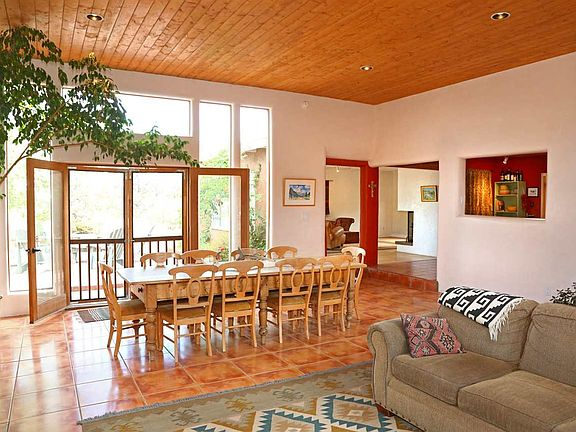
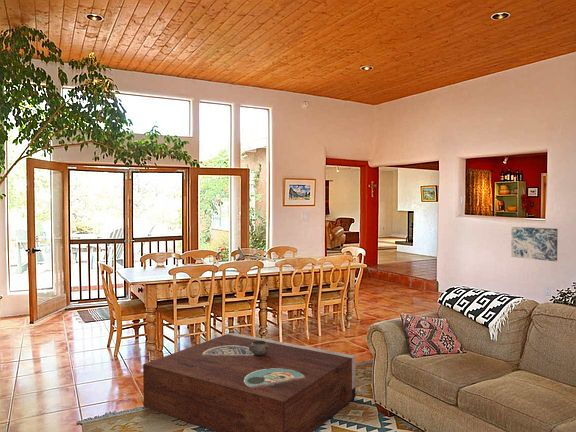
+ decorative bowl [249,340,269,356]
+ wall art [510,226,559,262]
+ stereo [142,332,356,432]
